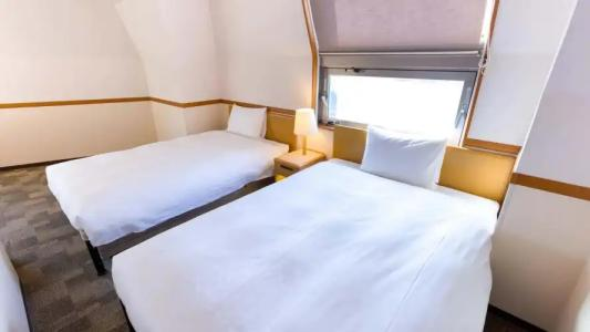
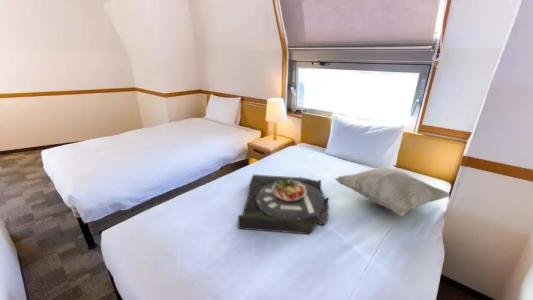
+ decorative pillow [334,166,452,218]
+ serving tray [237,174,330,235]
